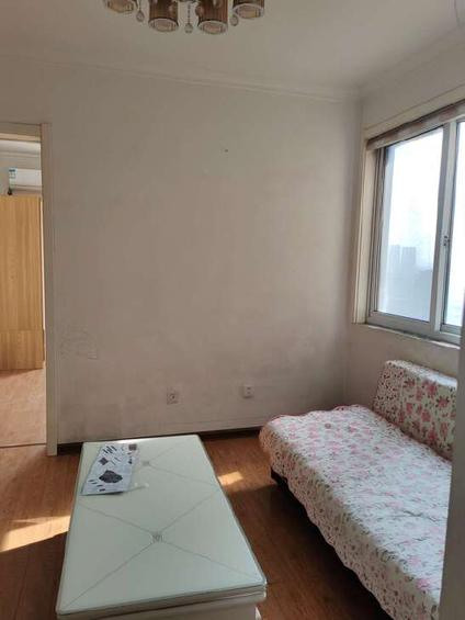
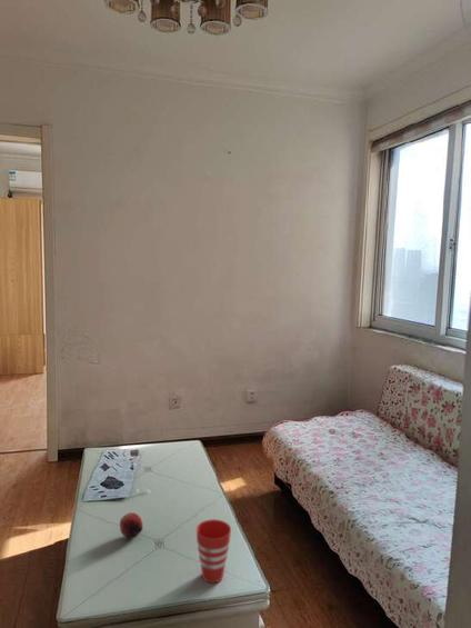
+ cup [196,518,232,584]
+ fruit [119,511,144,540]
